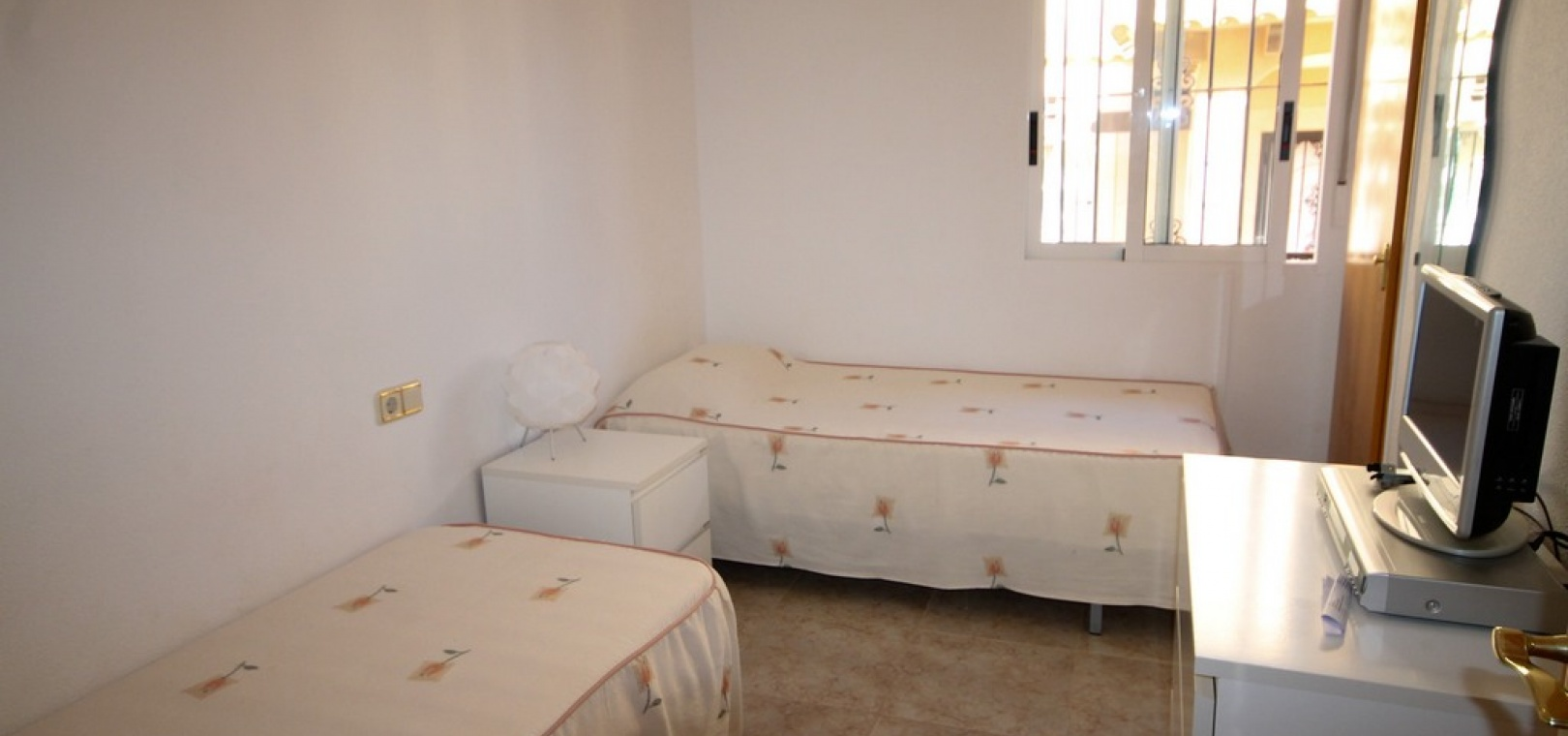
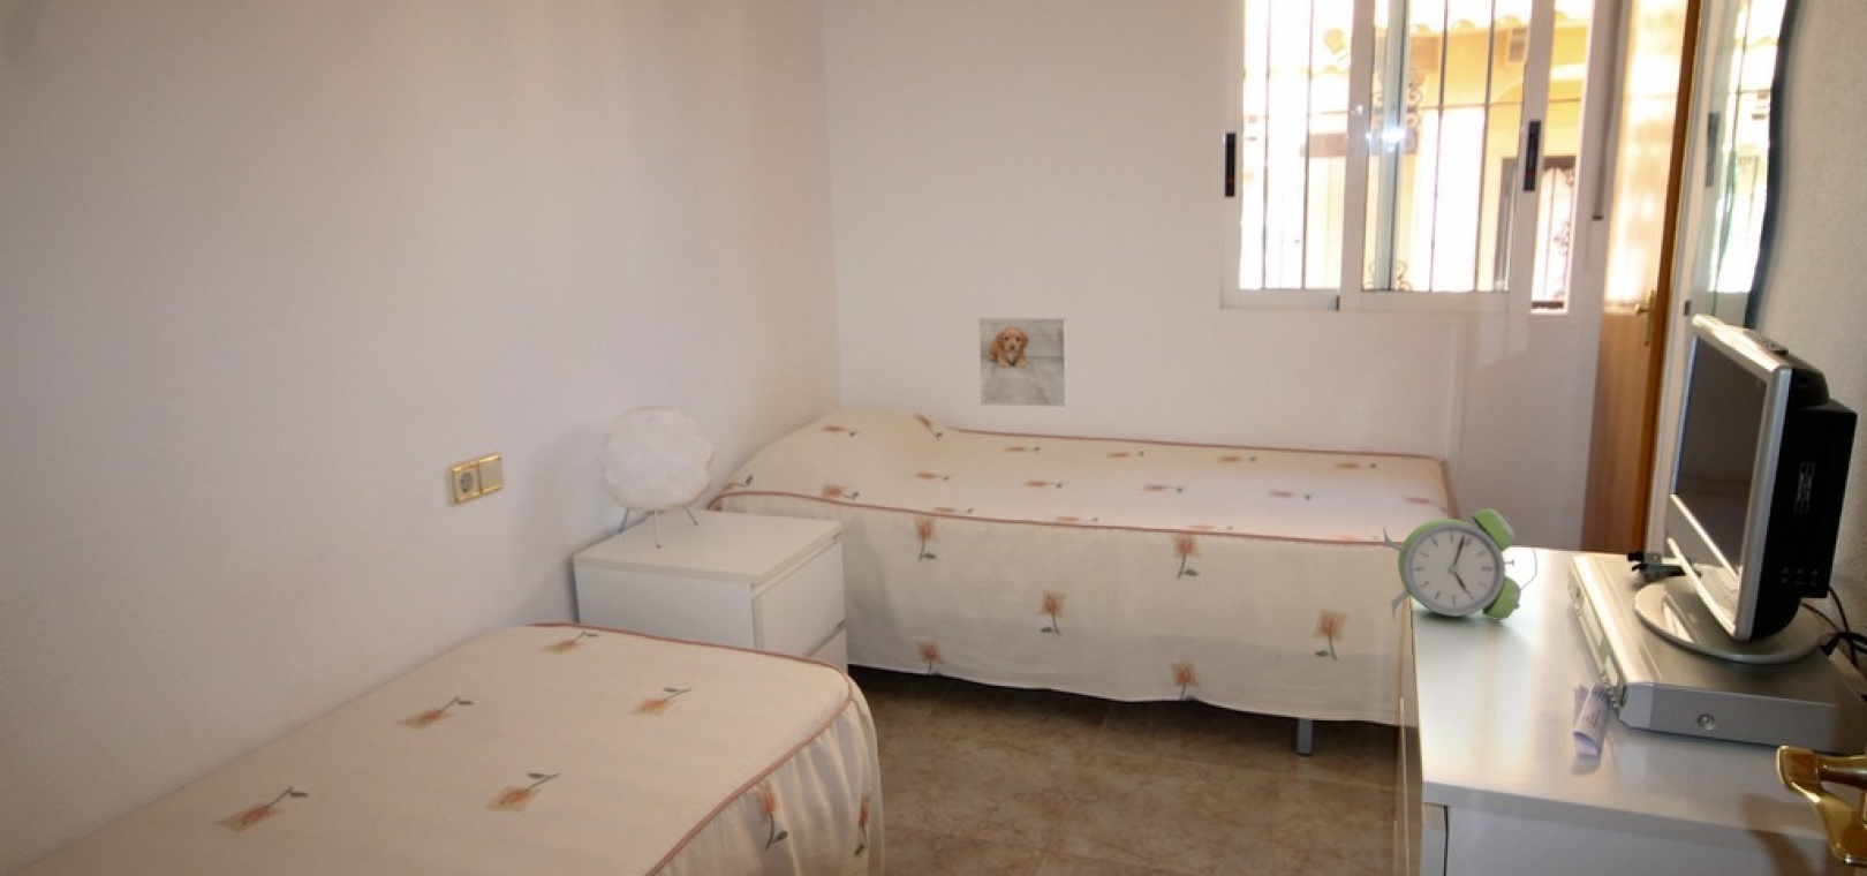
+ alarm clock [1382,507,1538,621]
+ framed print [978,317,1068,408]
